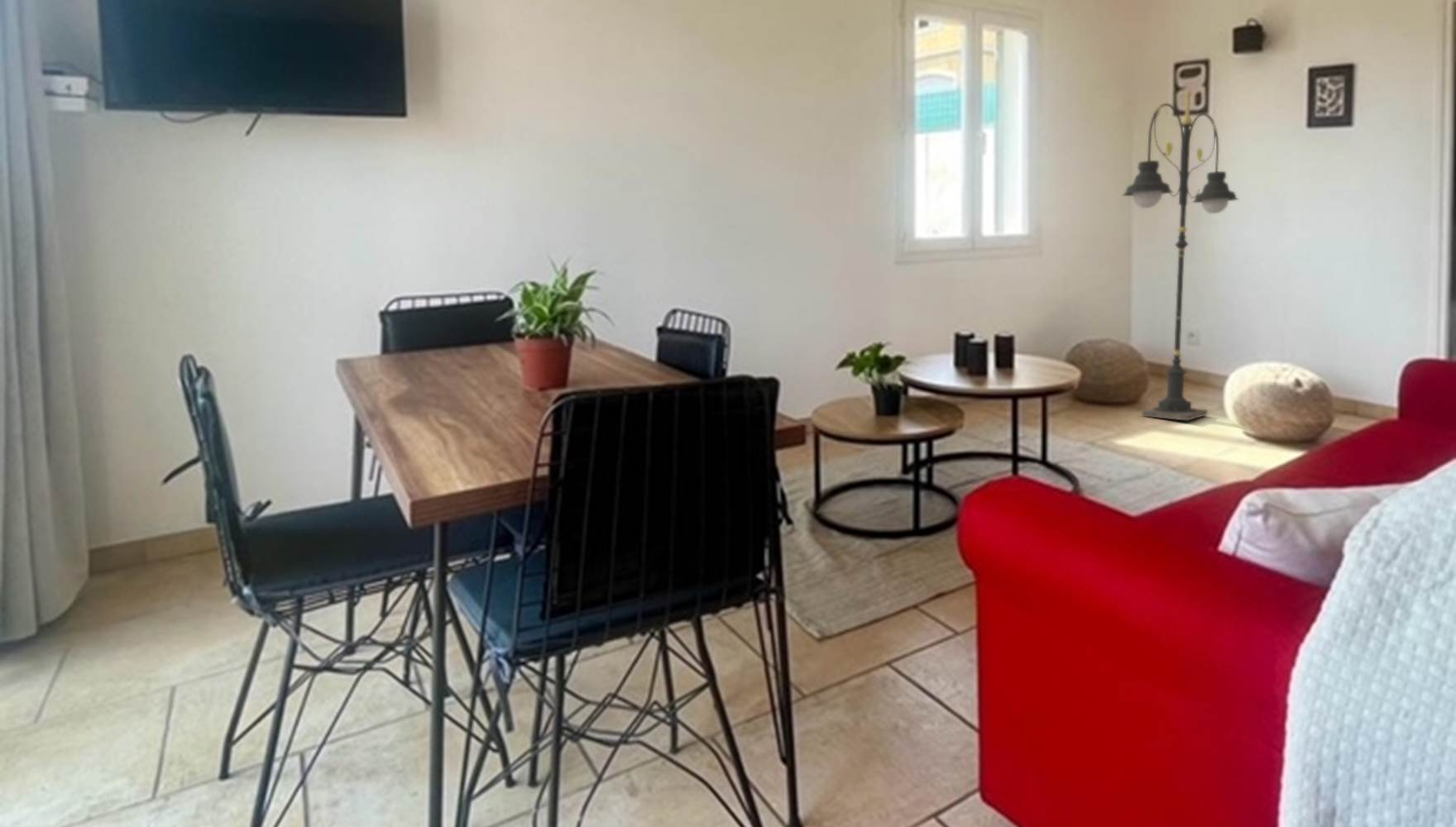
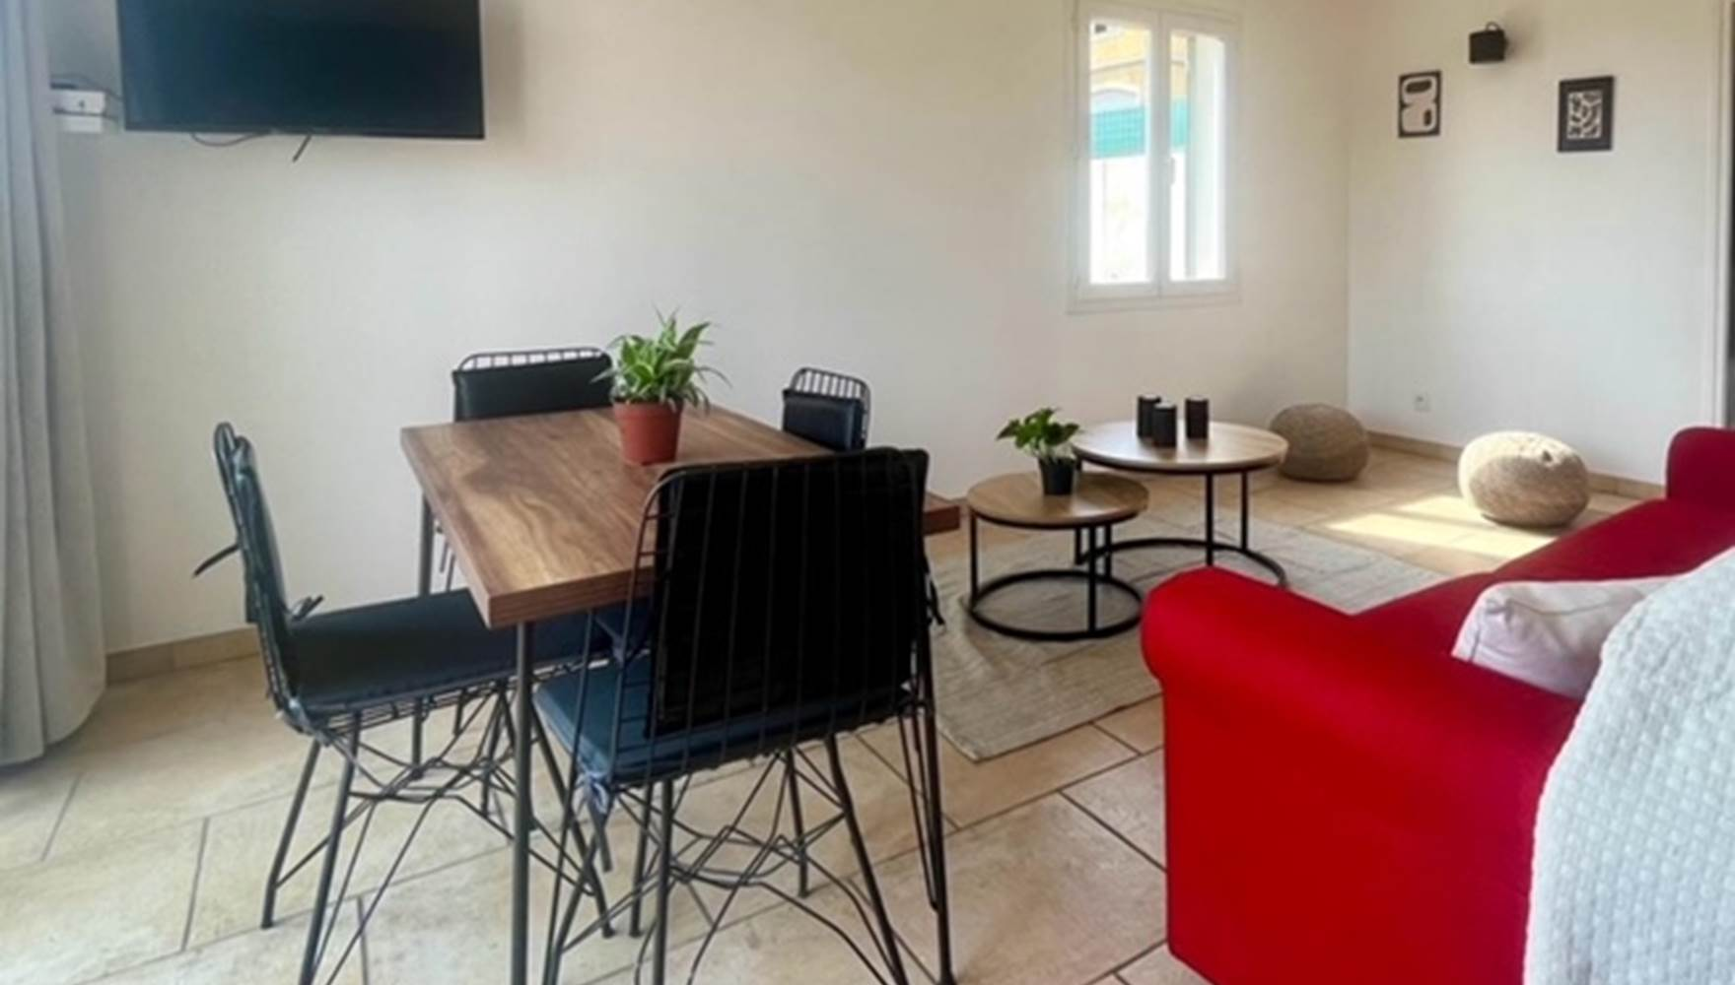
- floor lamp [1122,90,1239,422]
